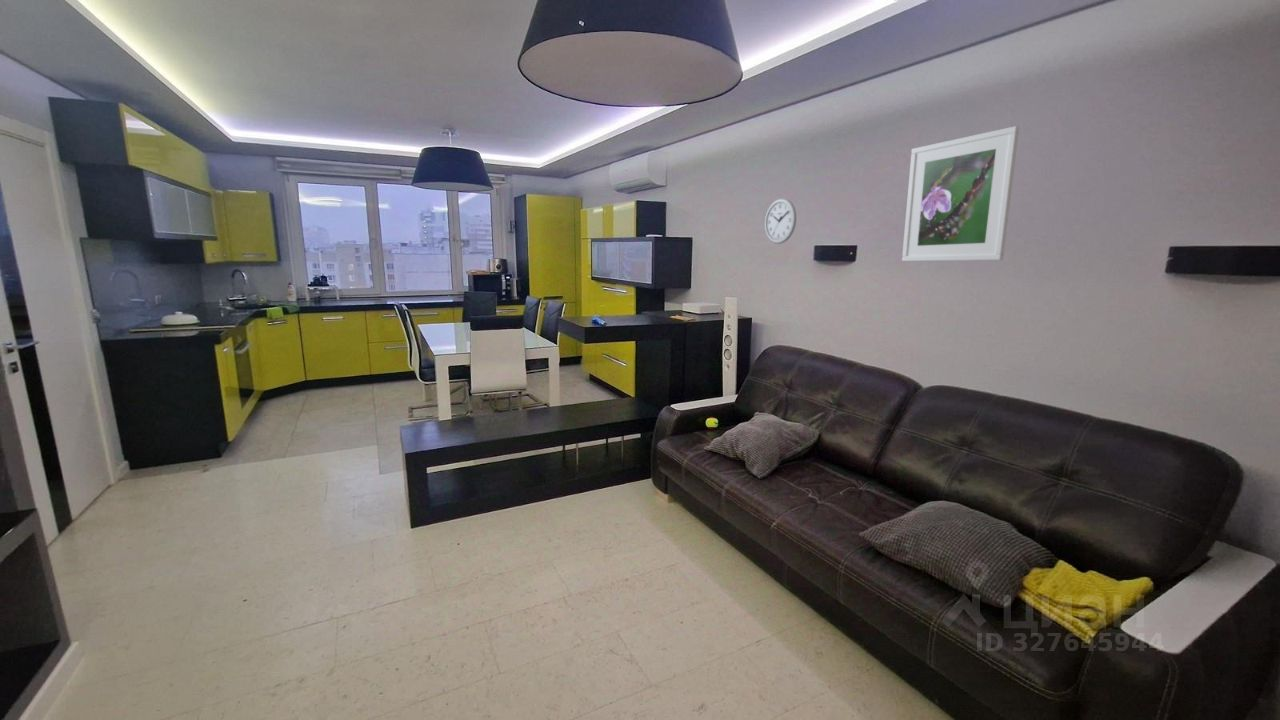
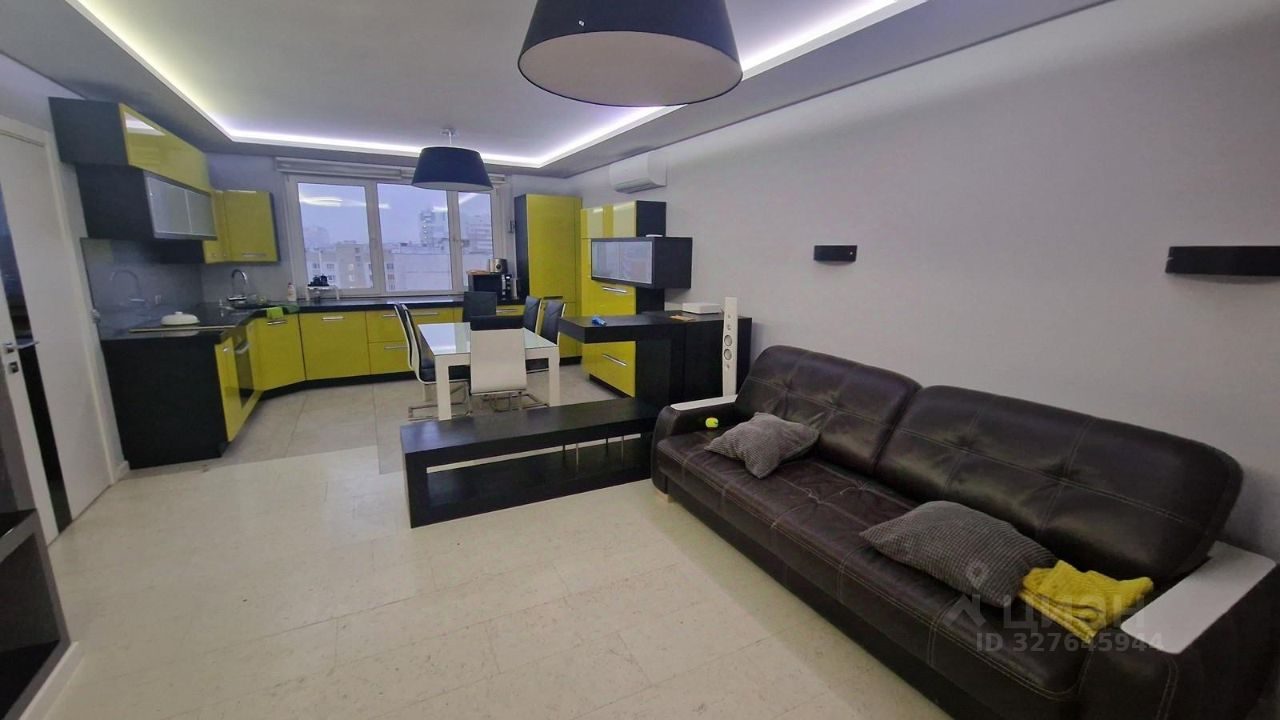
- wall clock [764,197,797,245]
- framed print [901,125,1020,262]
